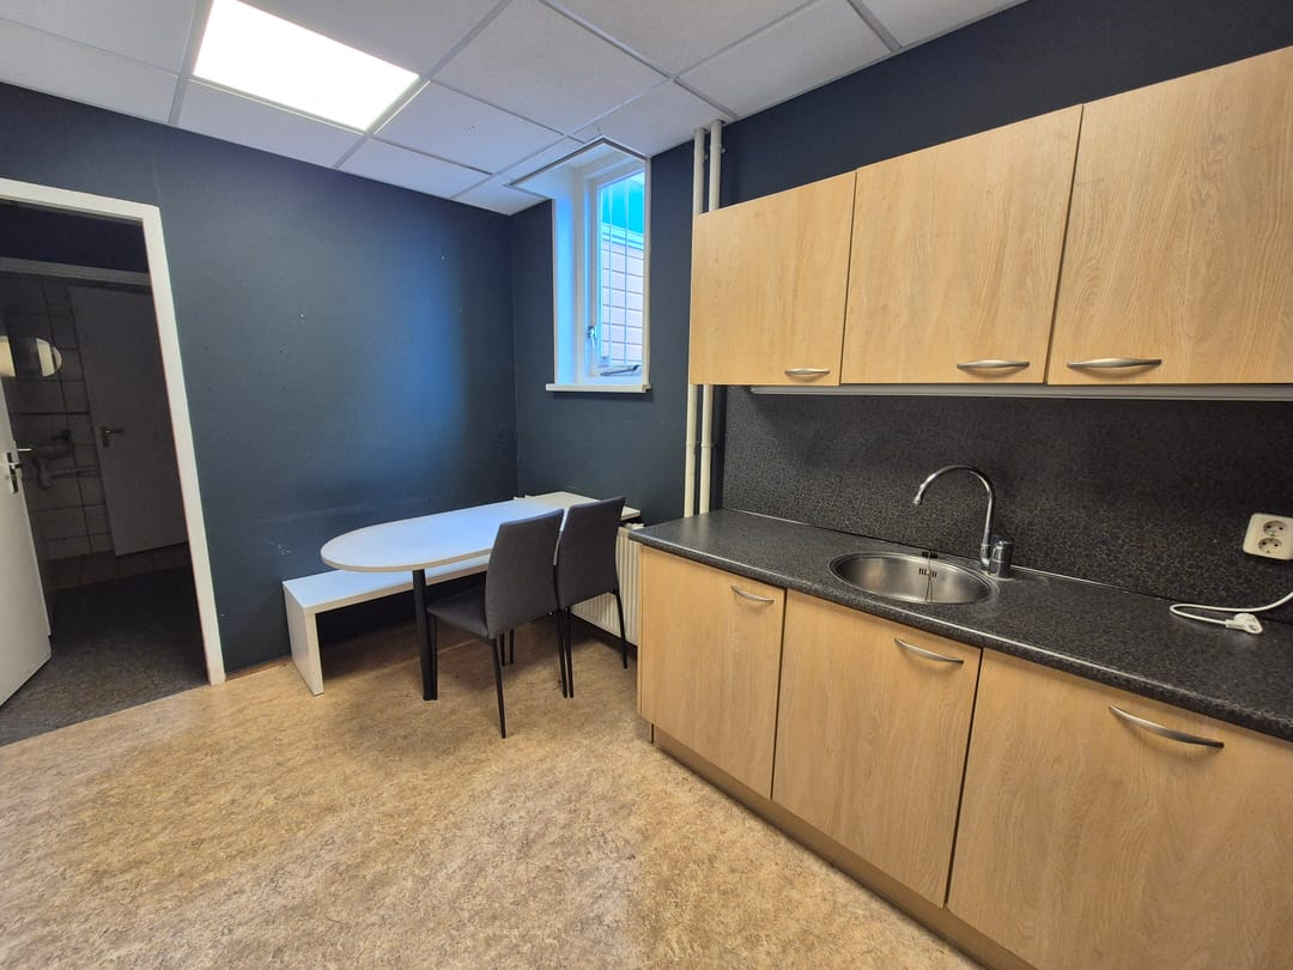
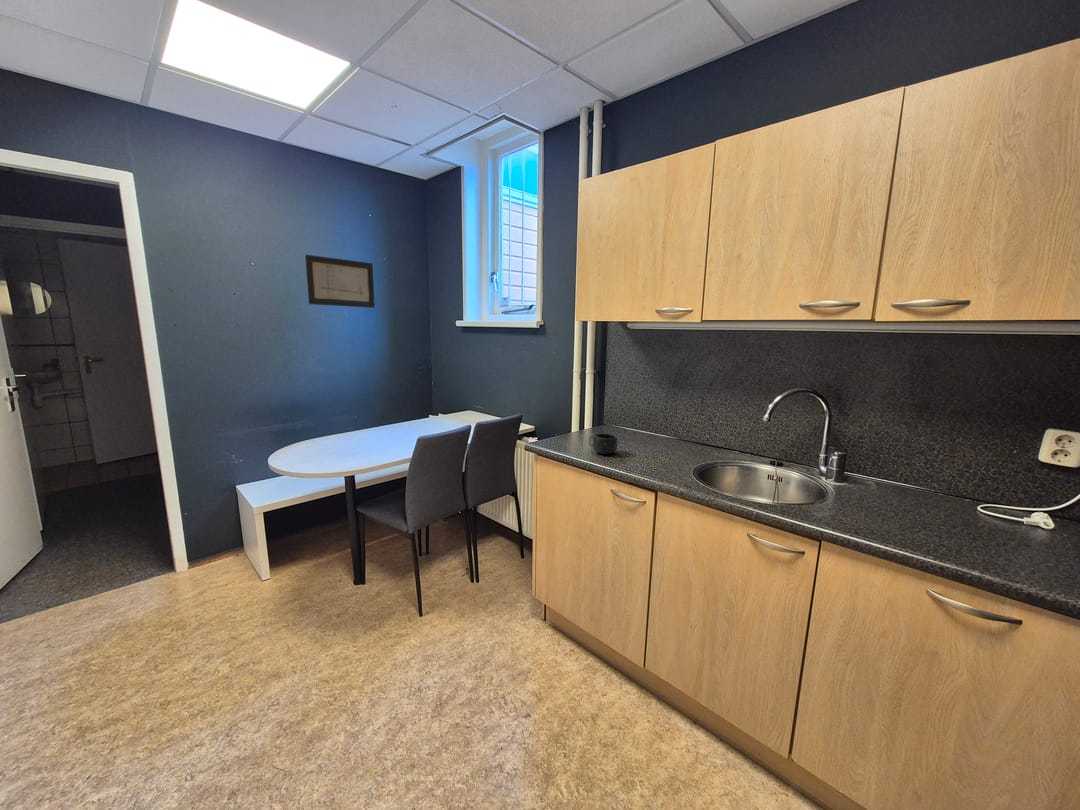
+ wall art [304,254,376,309]
+ mug [588,433,619,455]
